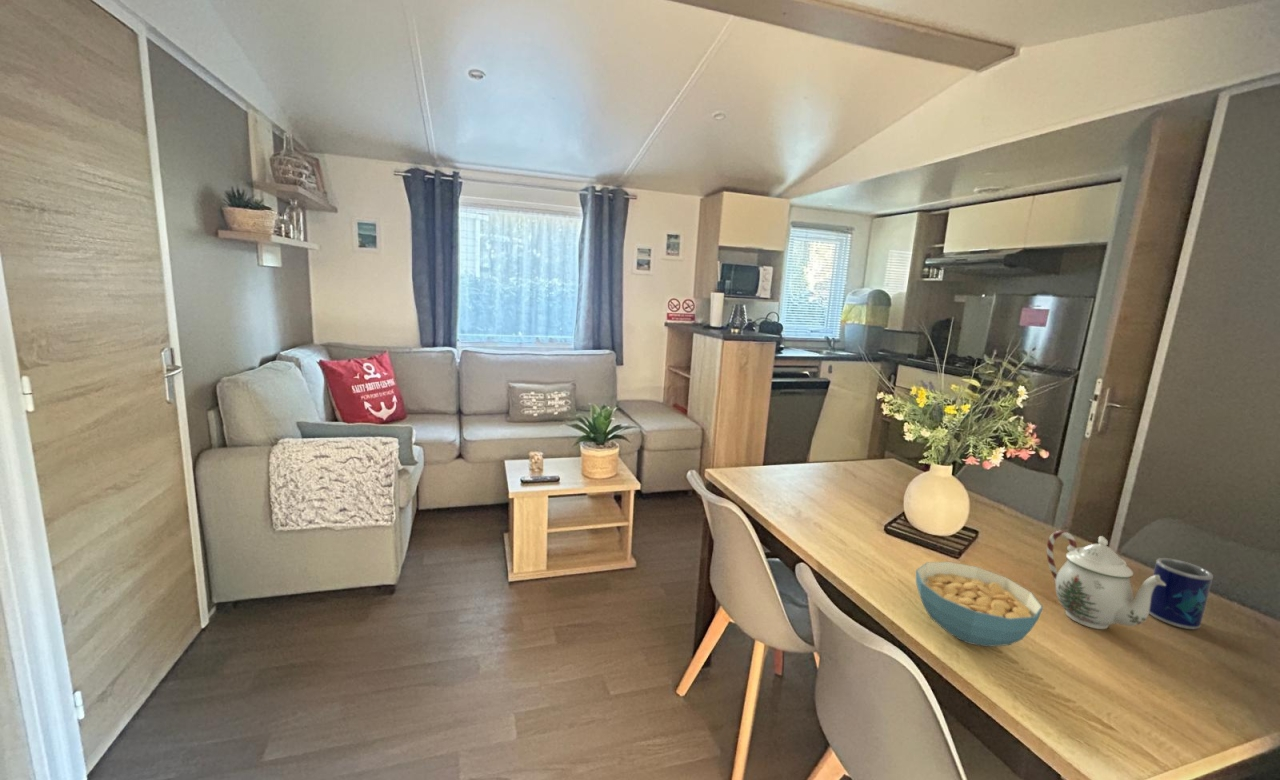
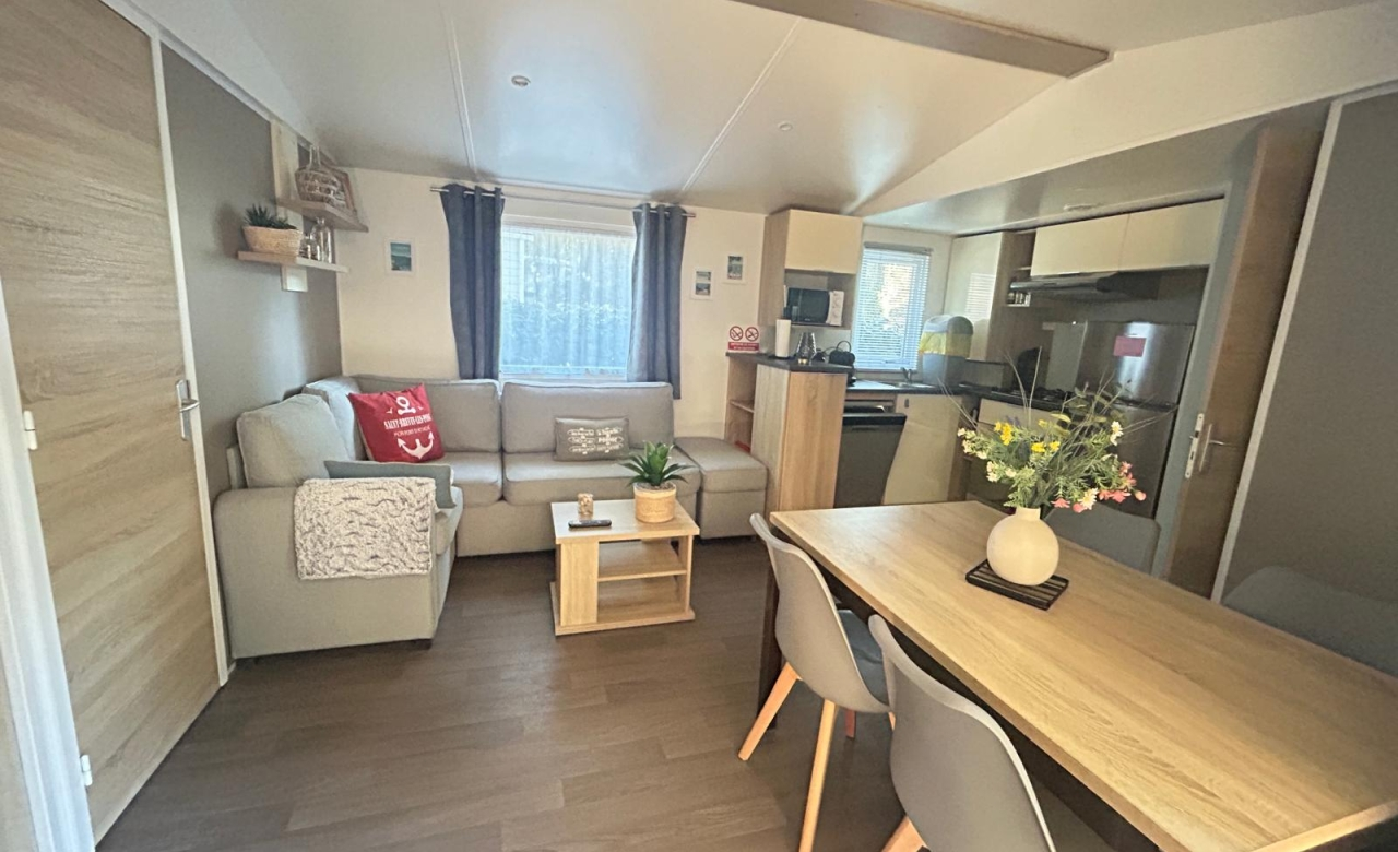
- teapot [1046,530,1166,630]
- mug [1149,557,1214,630]
- cereal bowl [915,561,1044,647]
